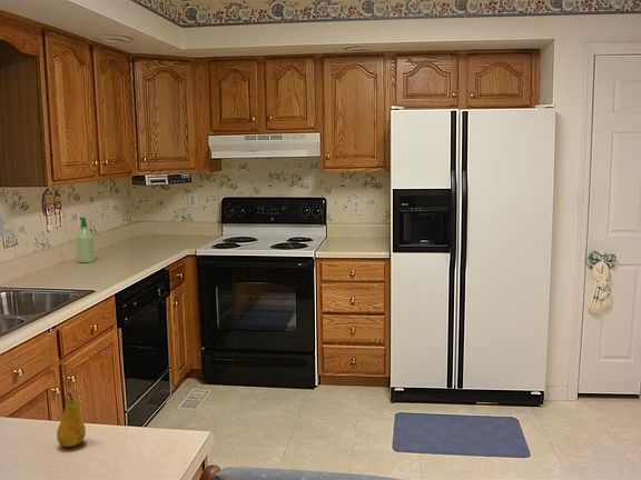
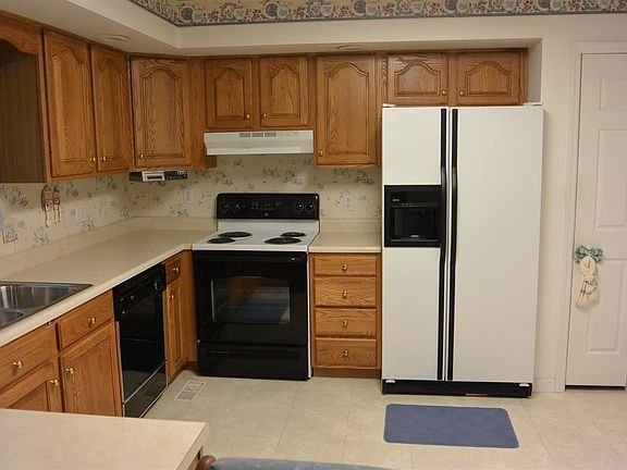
- spray bottle [75,216,96,263]
- fruit [56,391,87,448]
